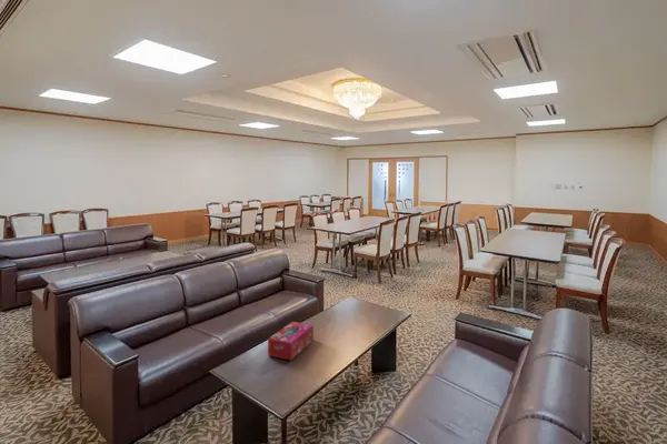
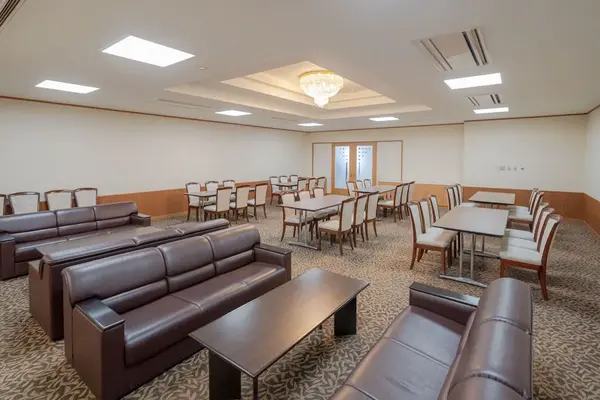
- tissue box [267,321,315,361]
